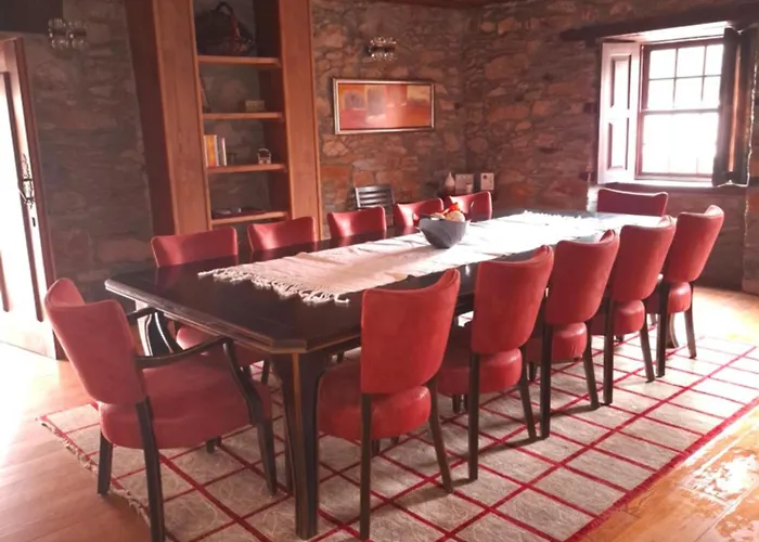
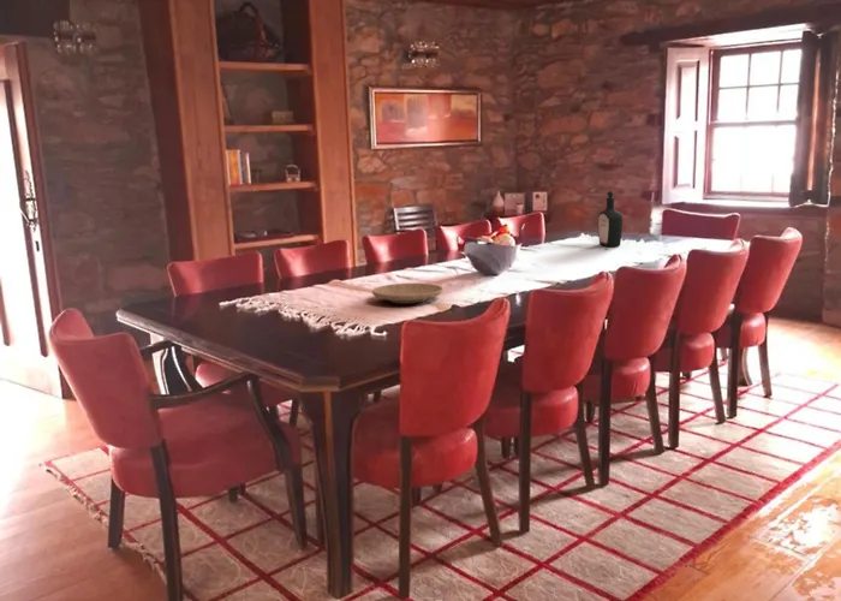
+ bottle [597,190,624,248]
+ plate [371,282,445,305]
